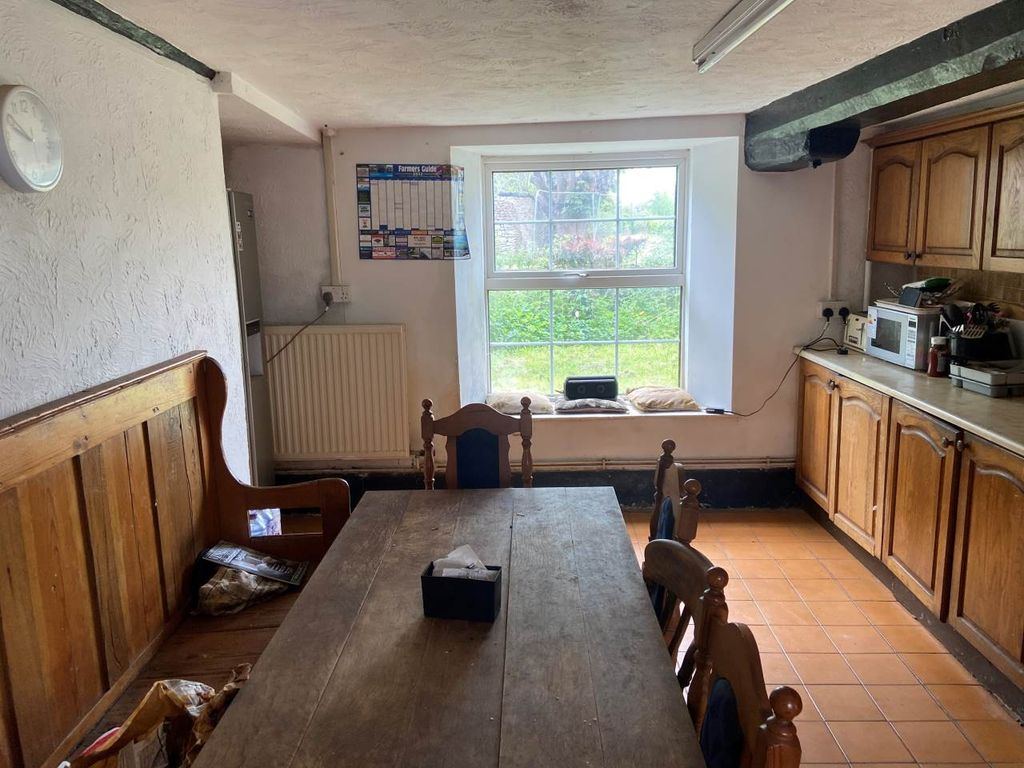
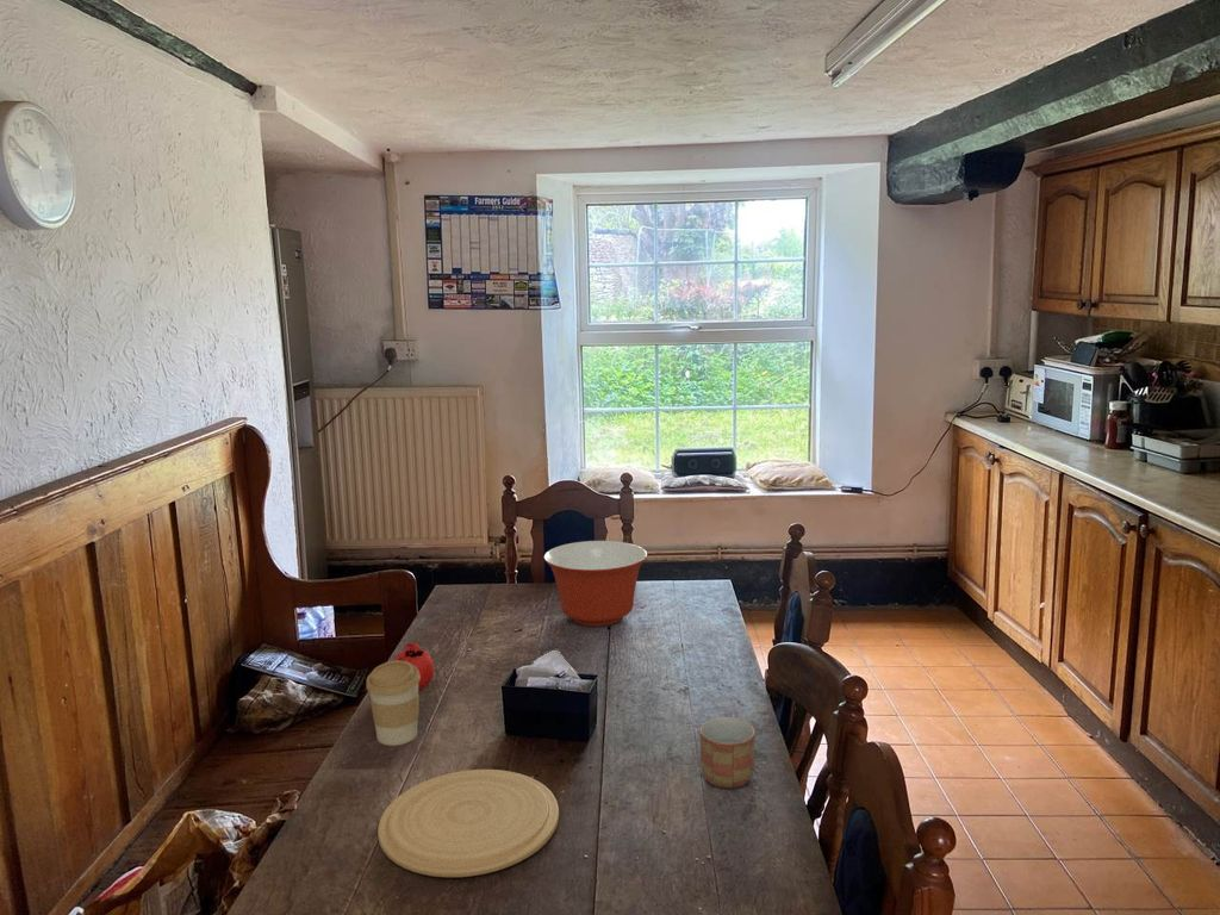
+ coffee cup [366,660,421,747]
+ mug [698,716,757,789]
+ plate [376,768,560,878]
+ mixing bowl [543,540,648,628]
+ fruit [393,642,435,691]
